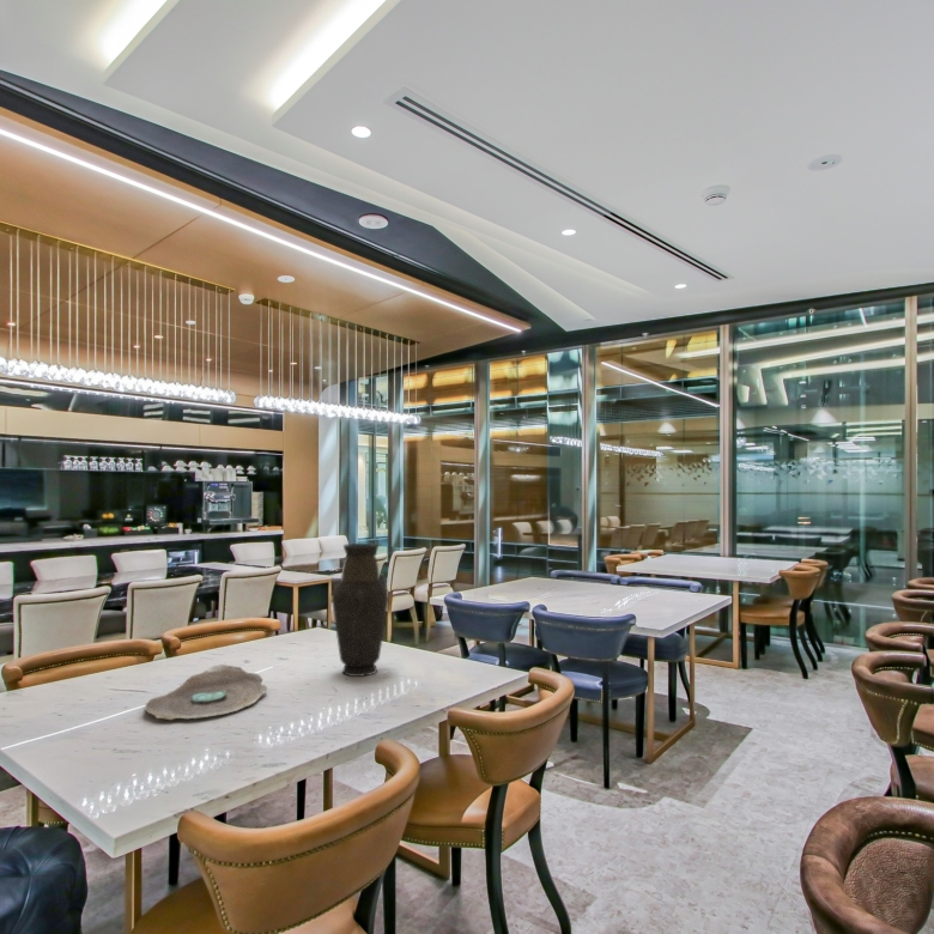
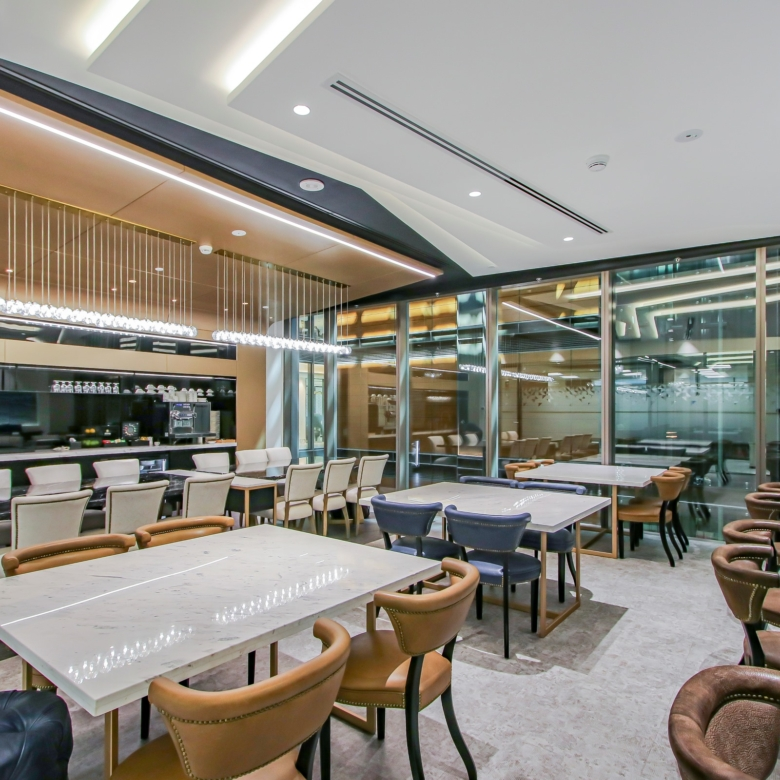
- decorative bowl [142,663,268,721]
- vase [330,542,389,678]
